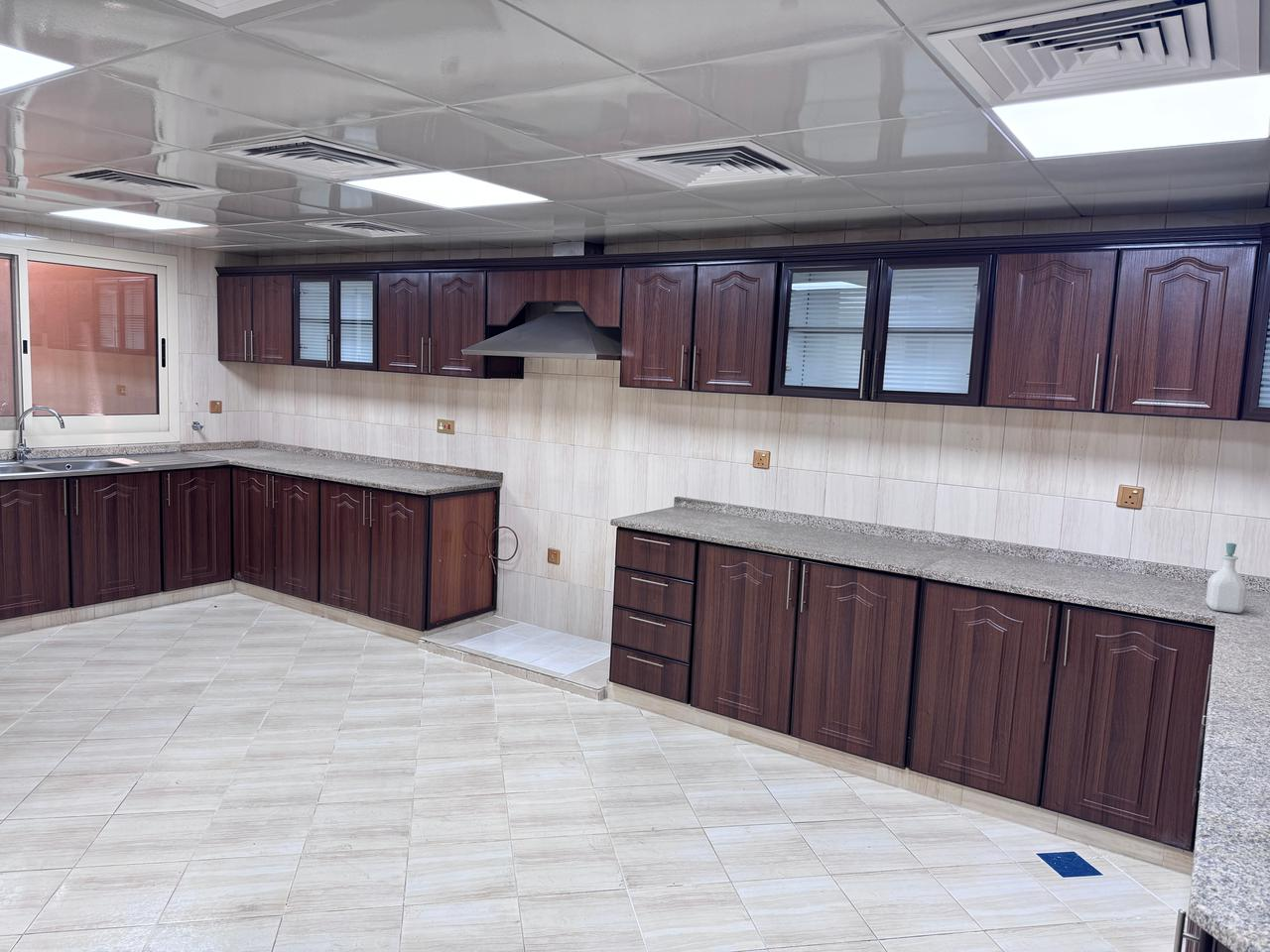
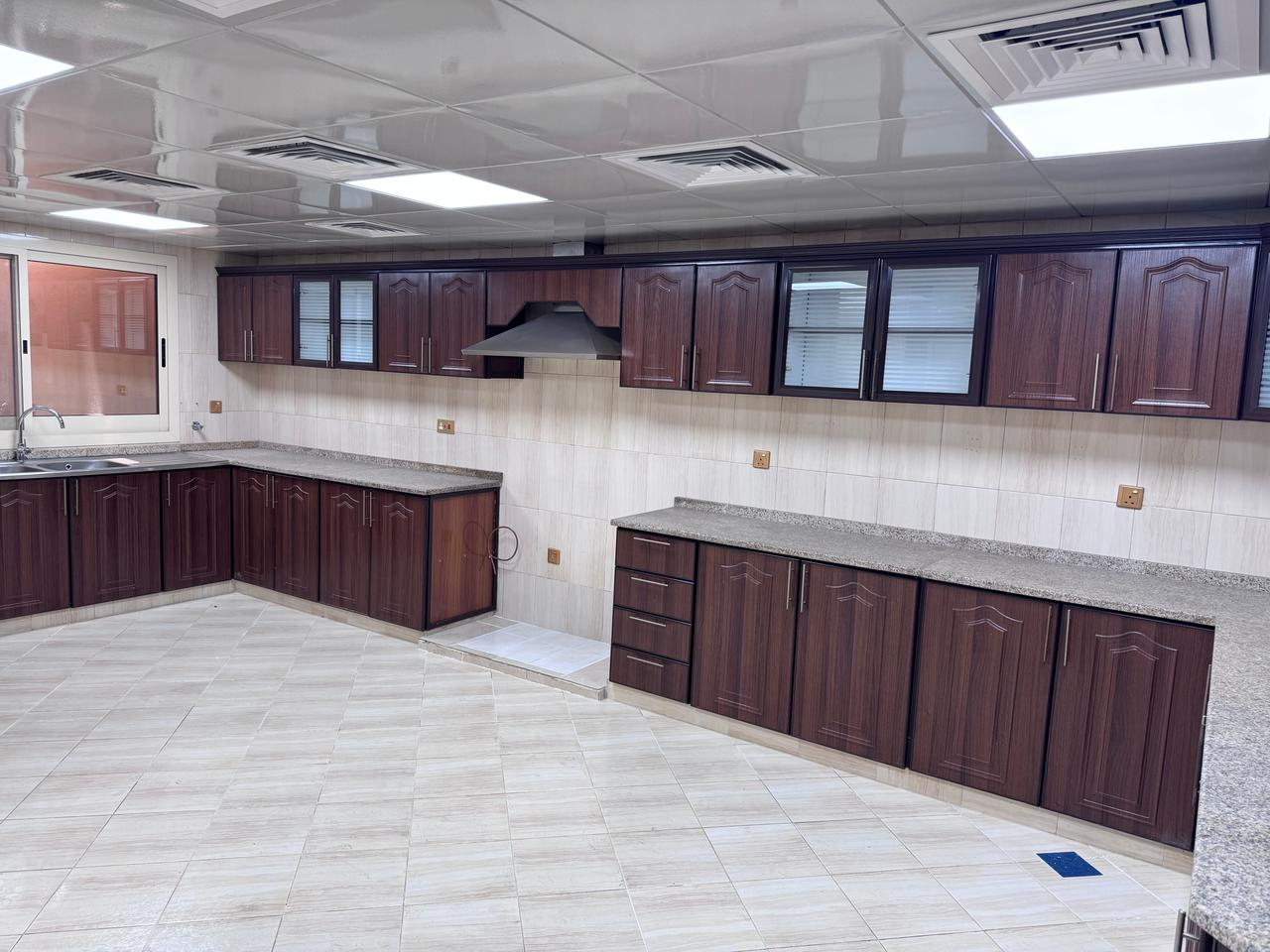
- soap bottle [1206,542,1247,614]
